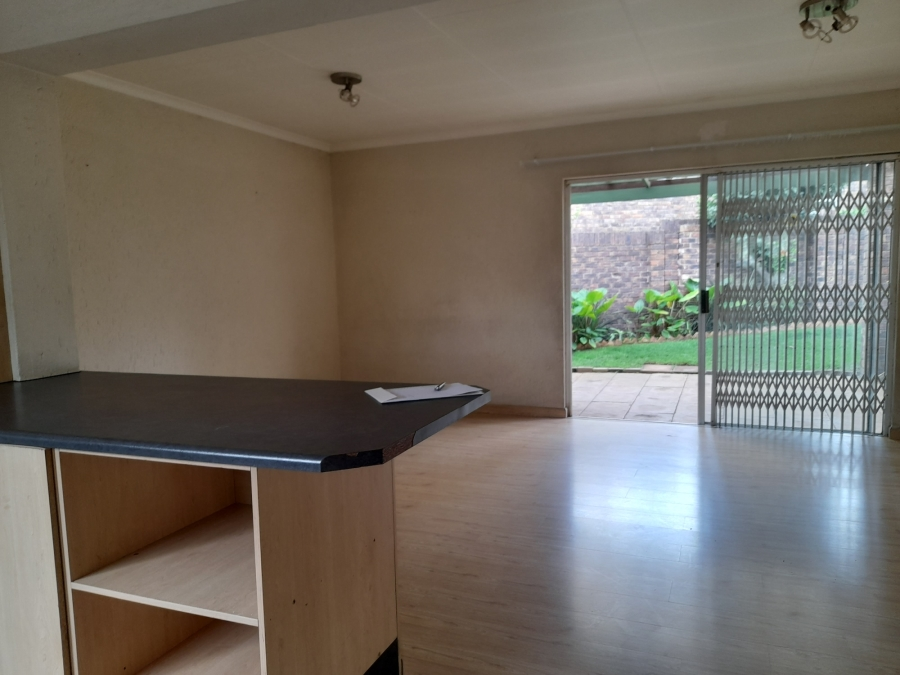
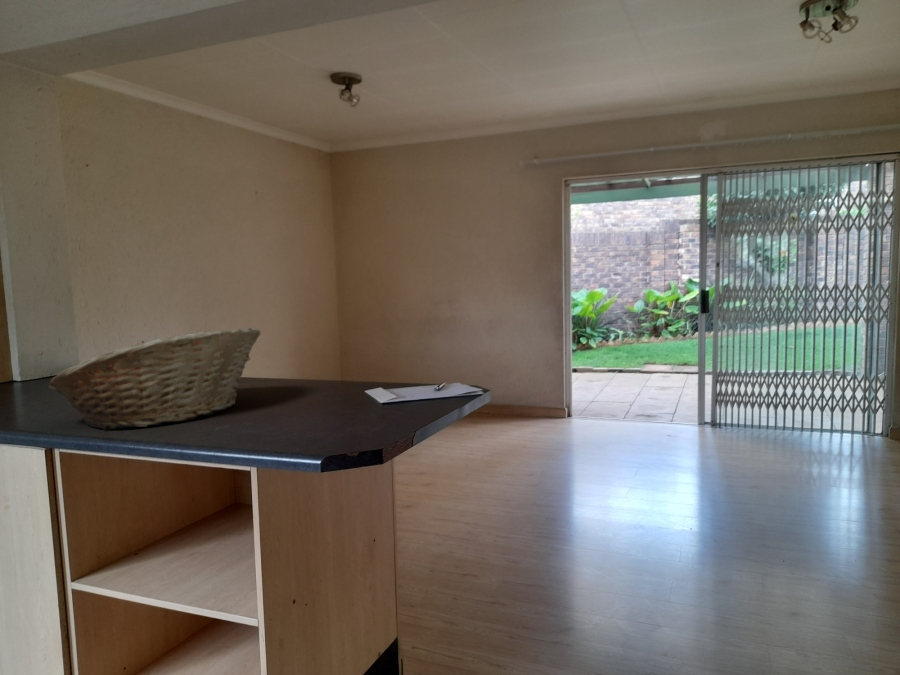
+ fruit basket [47,326,262,431]
